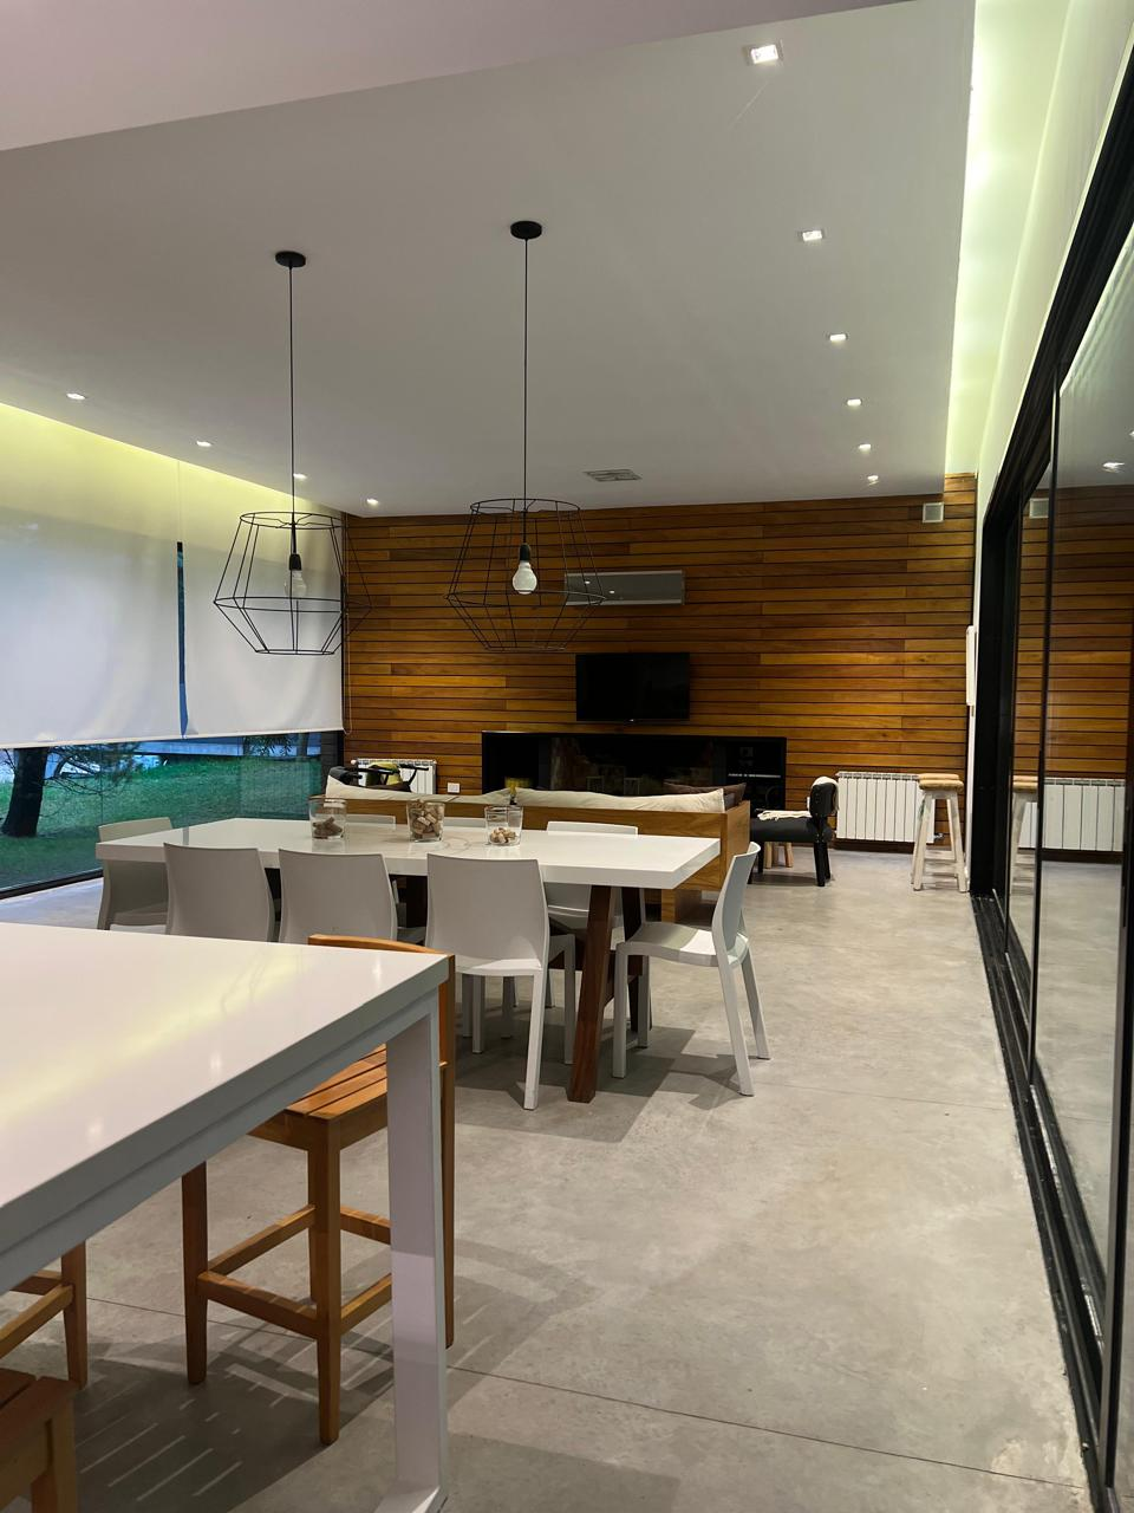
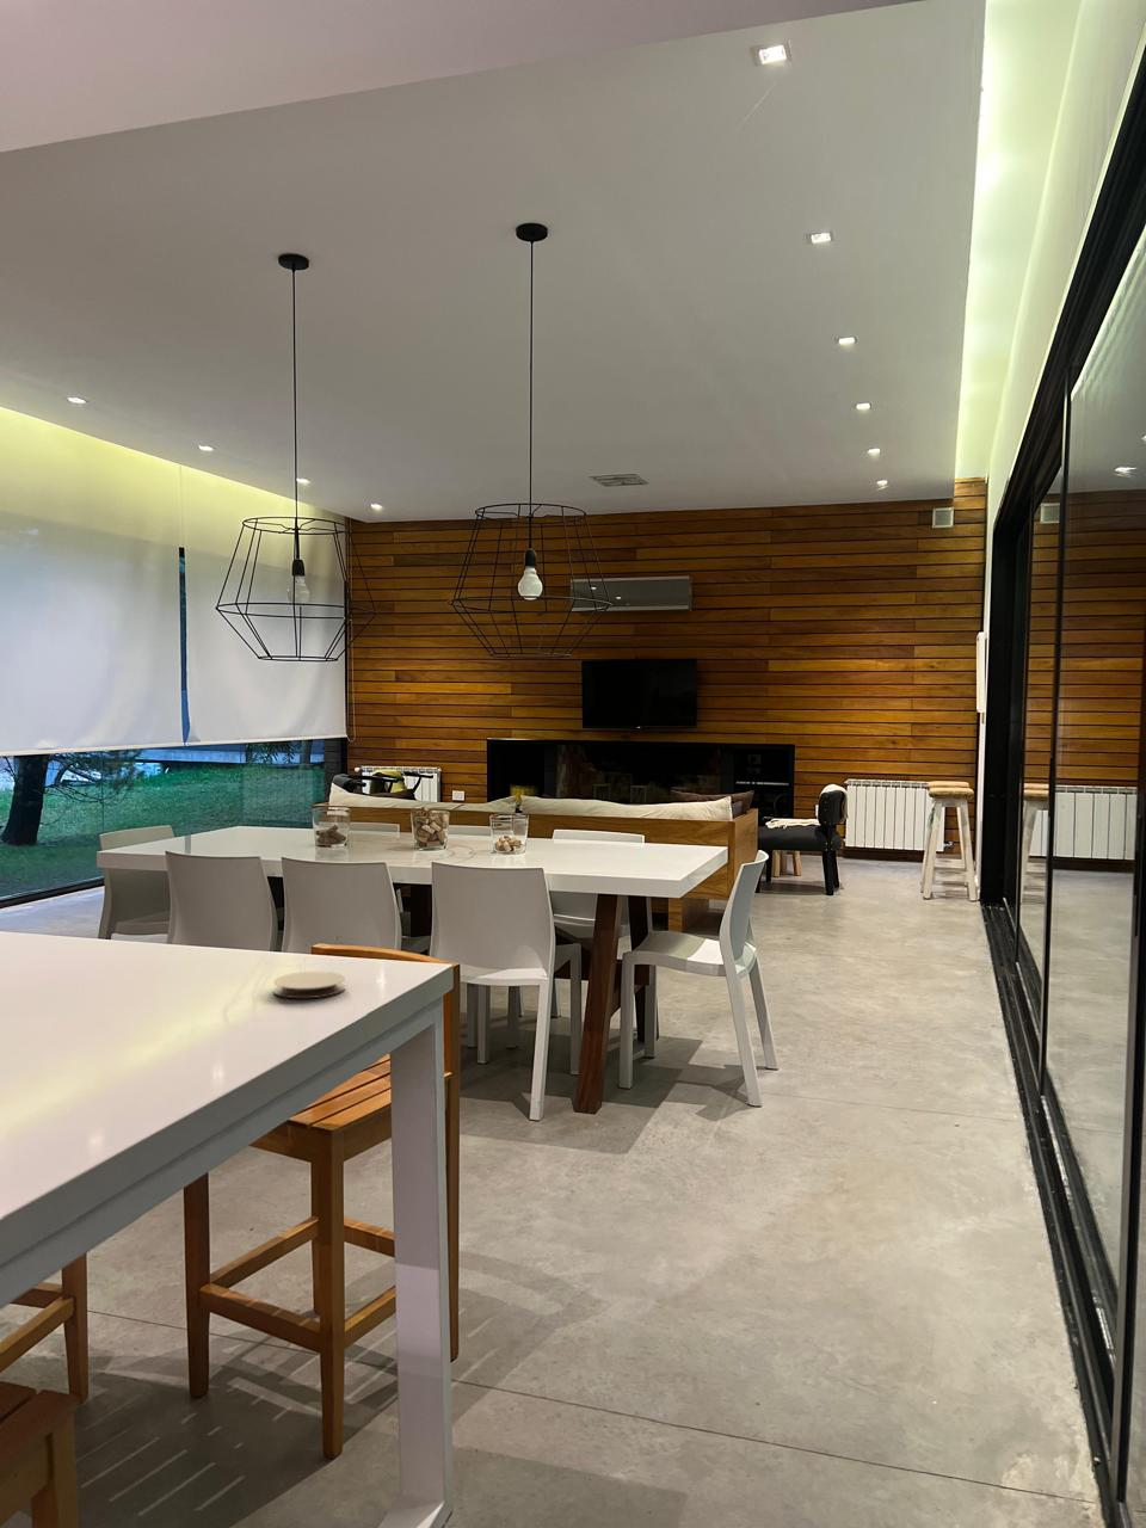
+ coaster [272,971,347,999]
